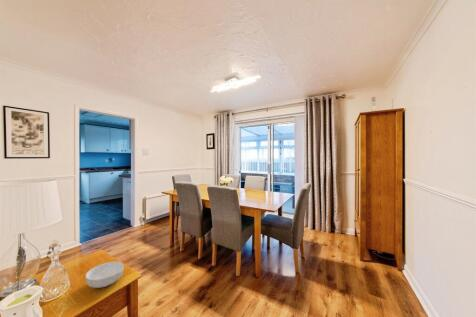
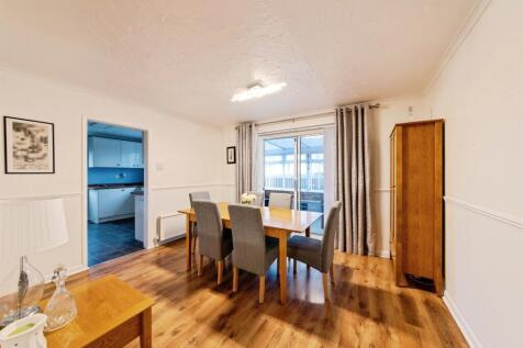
- cereal bowl [84,261,125,289]
